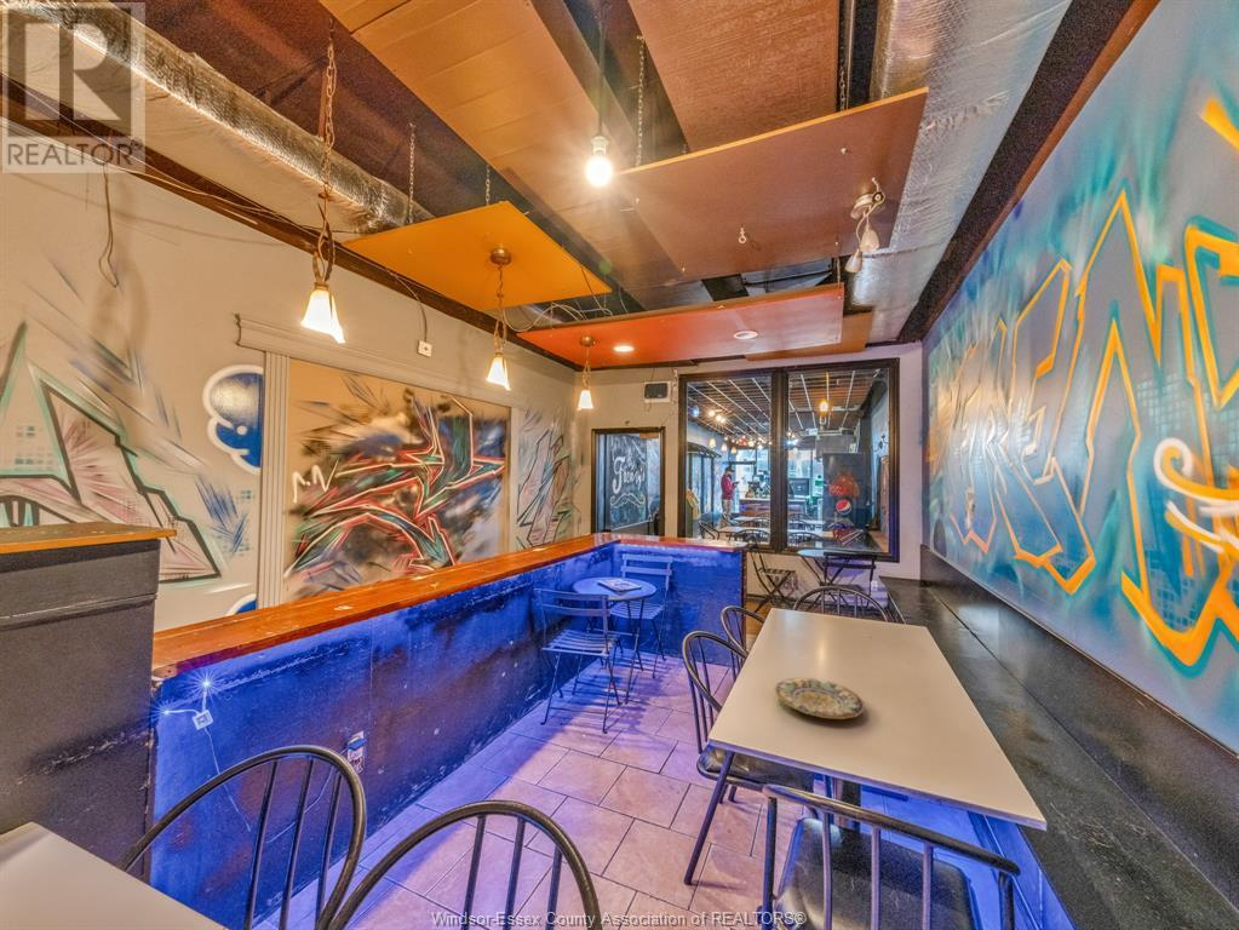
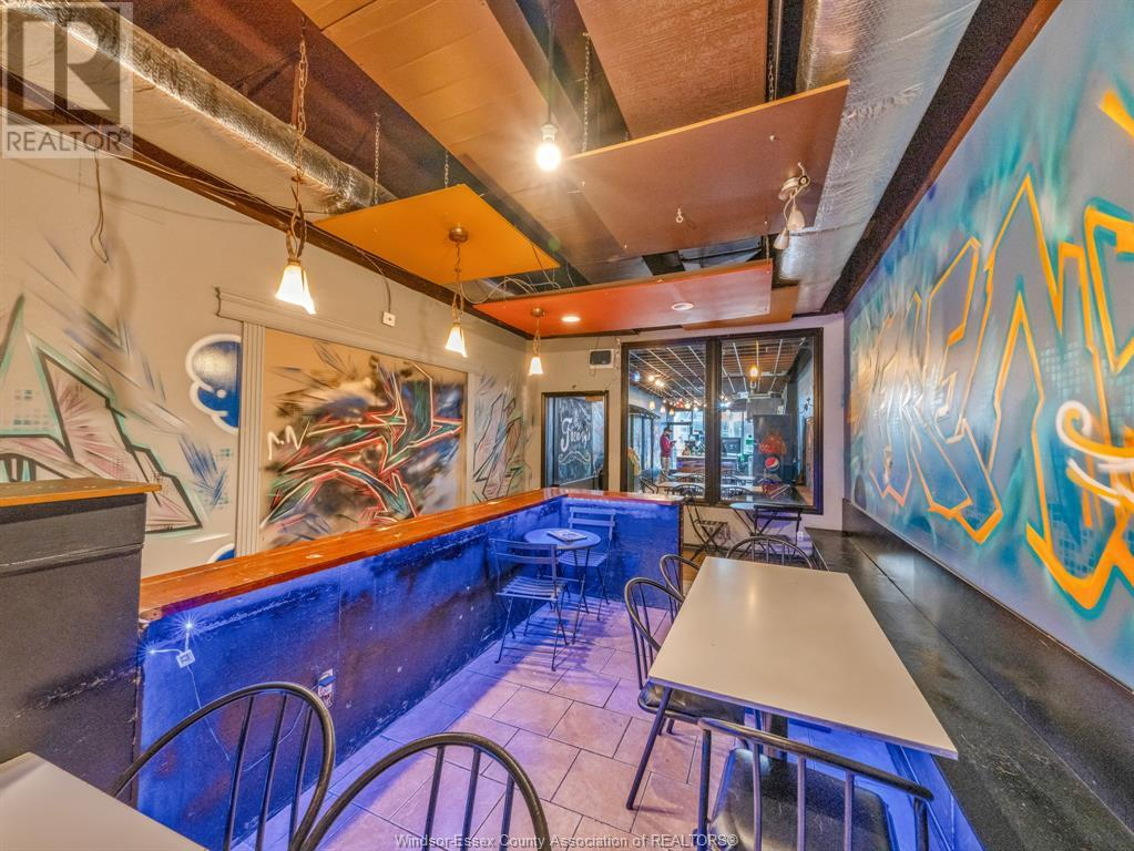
- plate [774,676,866,721]
